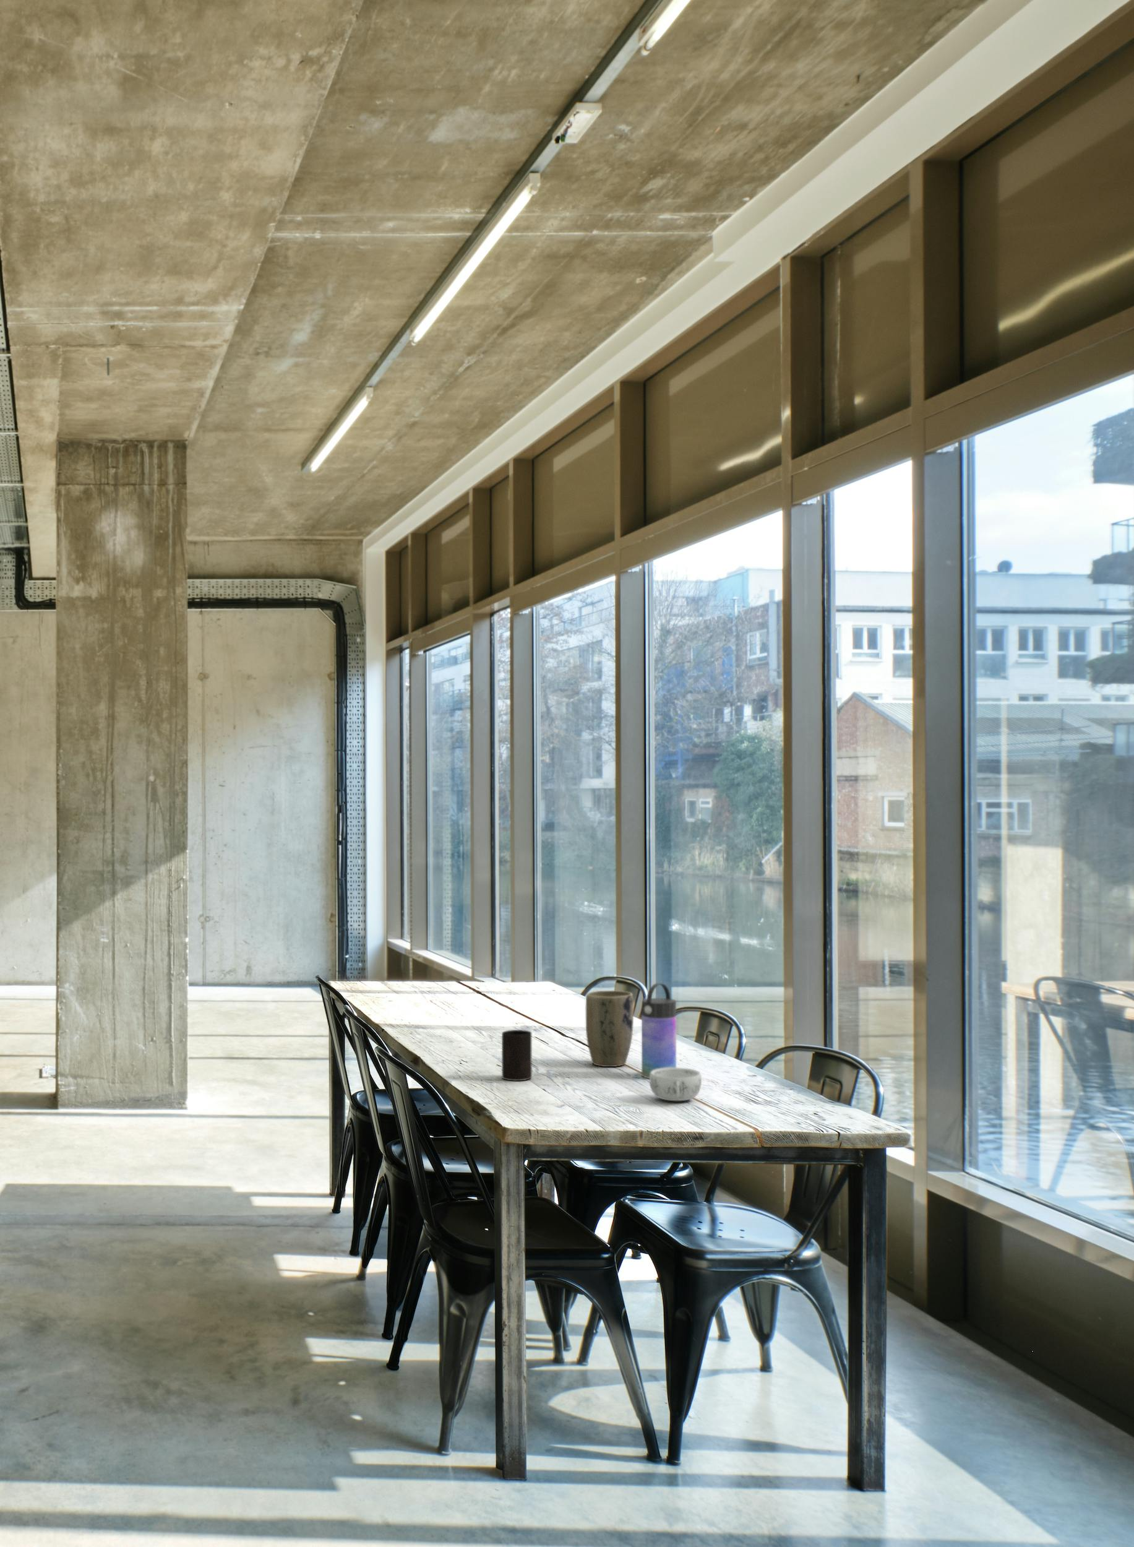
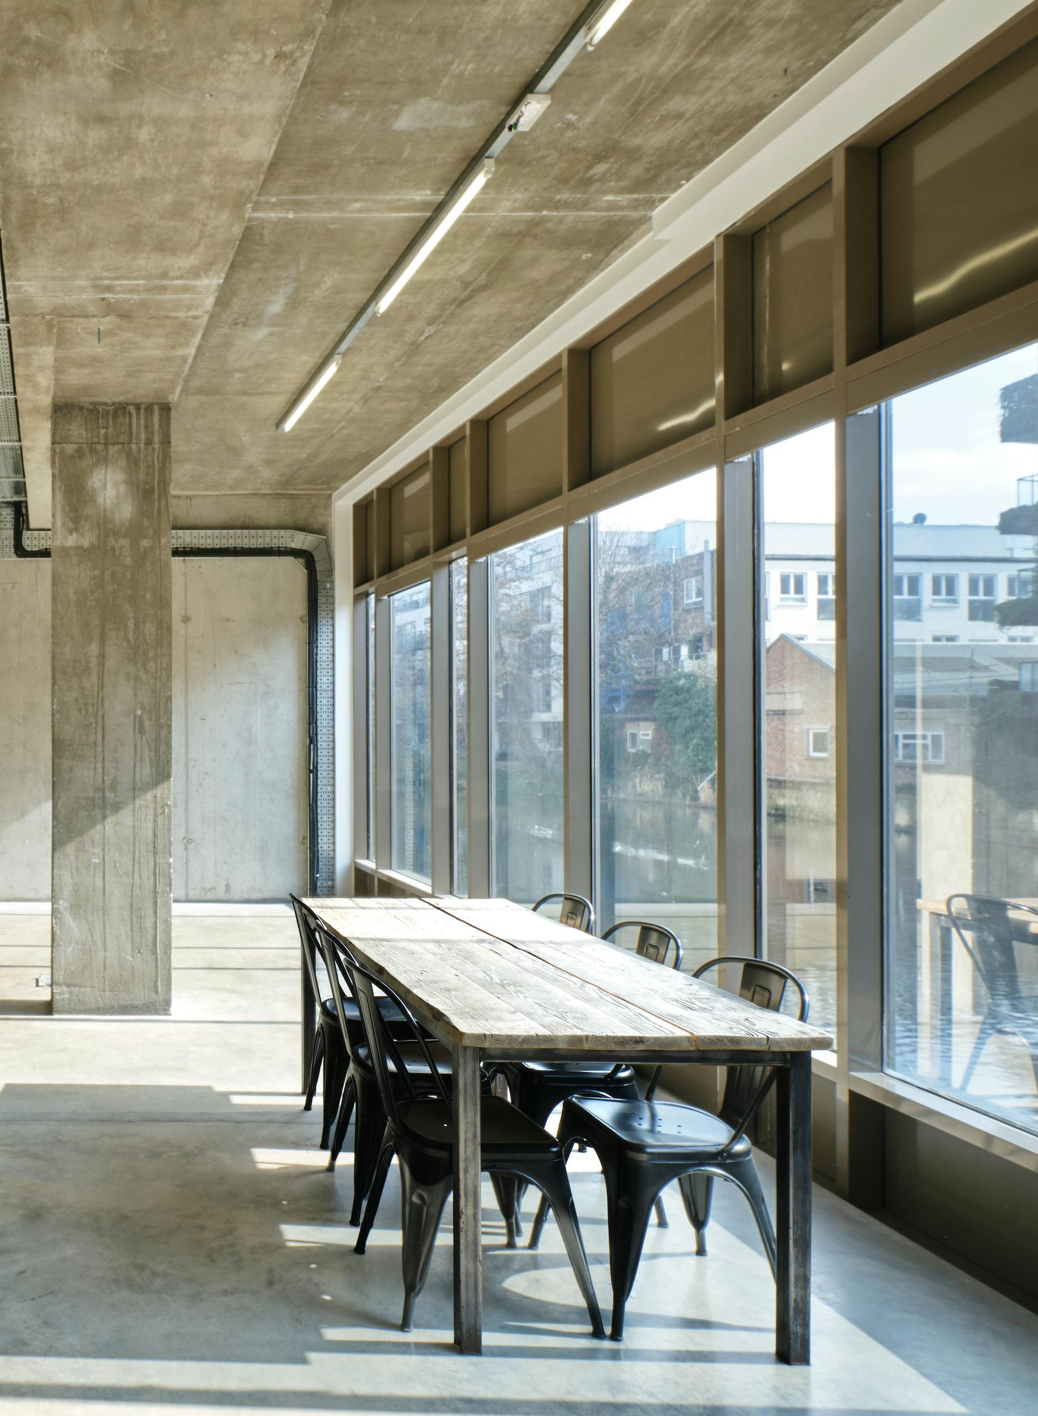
- cup [501,1029,532,1082]
- water bottle [641,982,676,1080]
- decorative bowl [649,1067,703,1101]
- plant pot [585,990,634,1068]
